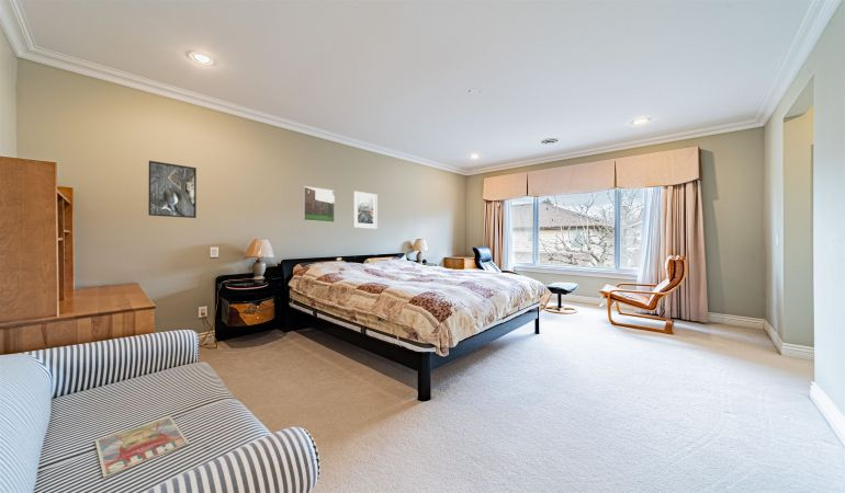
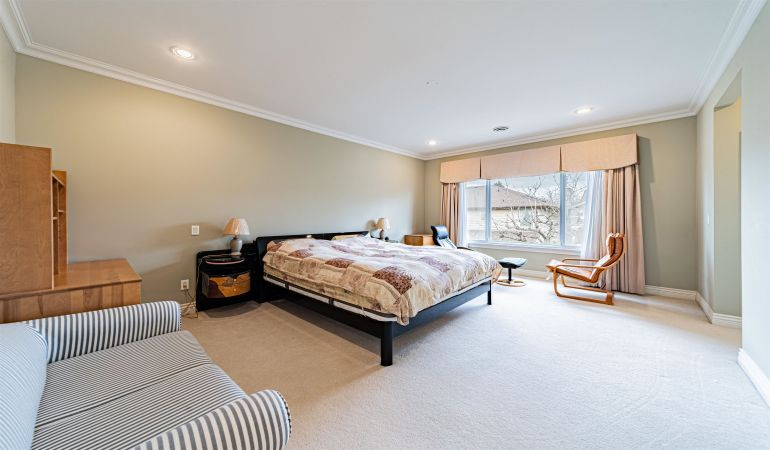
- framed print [147,160,198,219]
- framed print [352,190,379,230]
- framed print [302,185,336,223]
- magazine [94,415,191,479]
